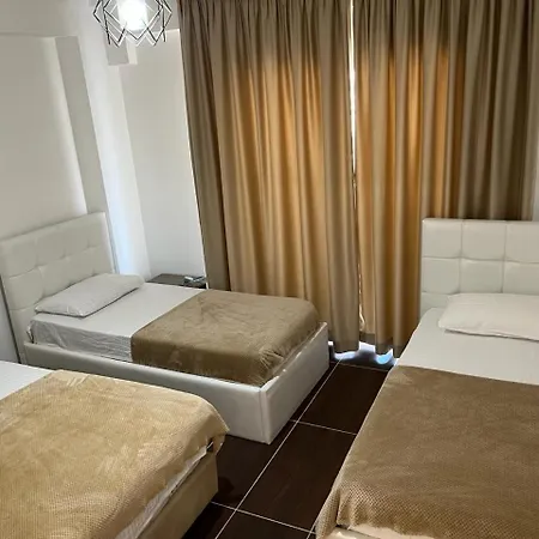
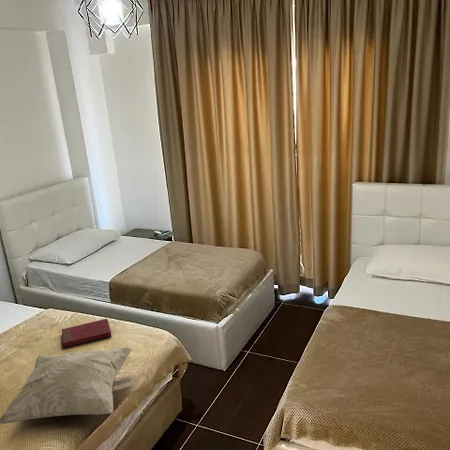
+ book [61,318,112,348]
+ decorative pillow [0,347,133,425]
